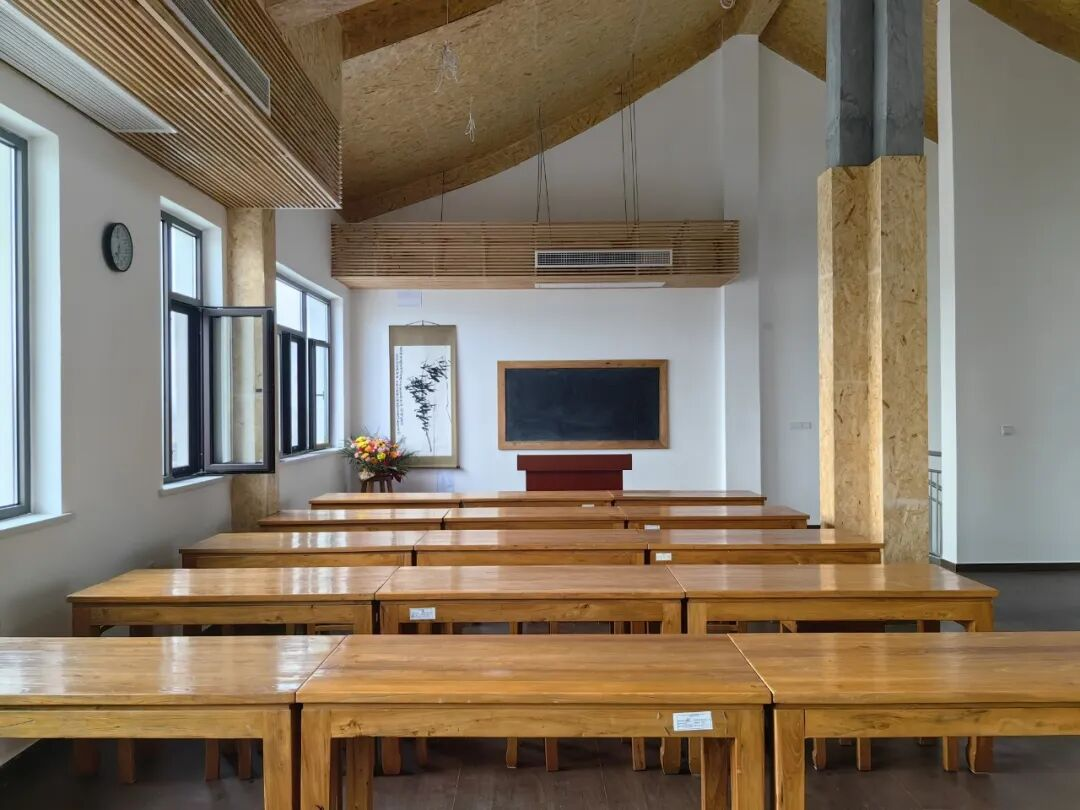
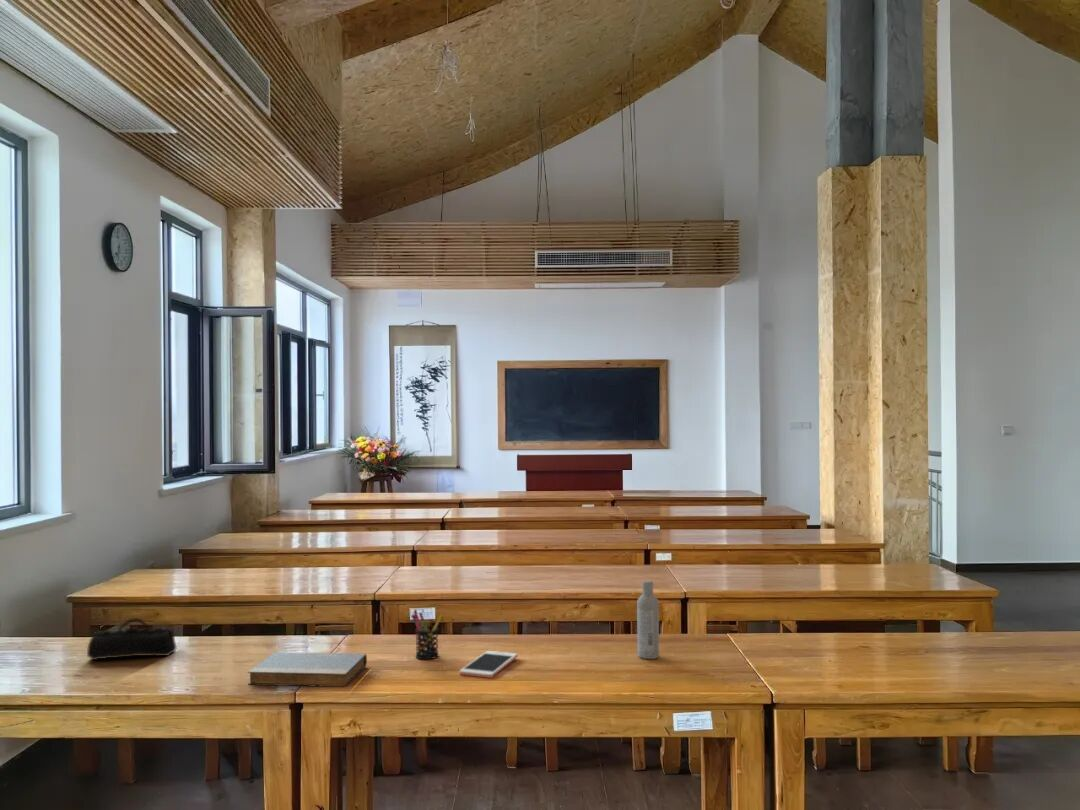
+ pen holder [411,608,444,660]
+ book [247,651,368,688]
+ pencil case [86,617,178,661]
+ cell phone [459,650,519,679]
+ bottle [636,579,660,660]
